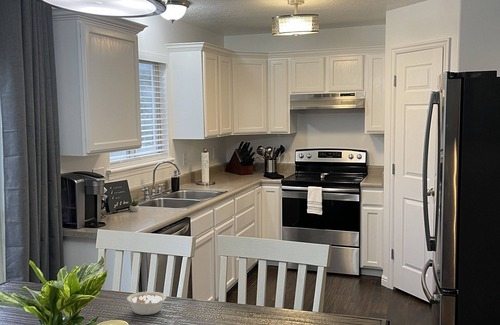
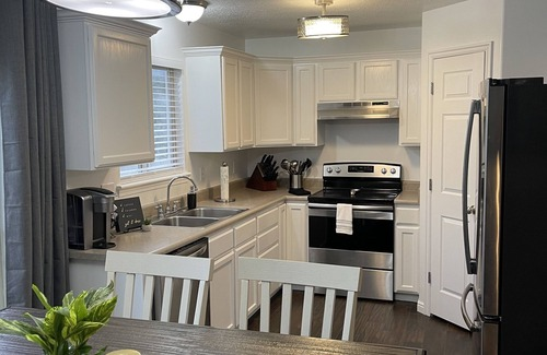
- legume [126,291,167,316]
